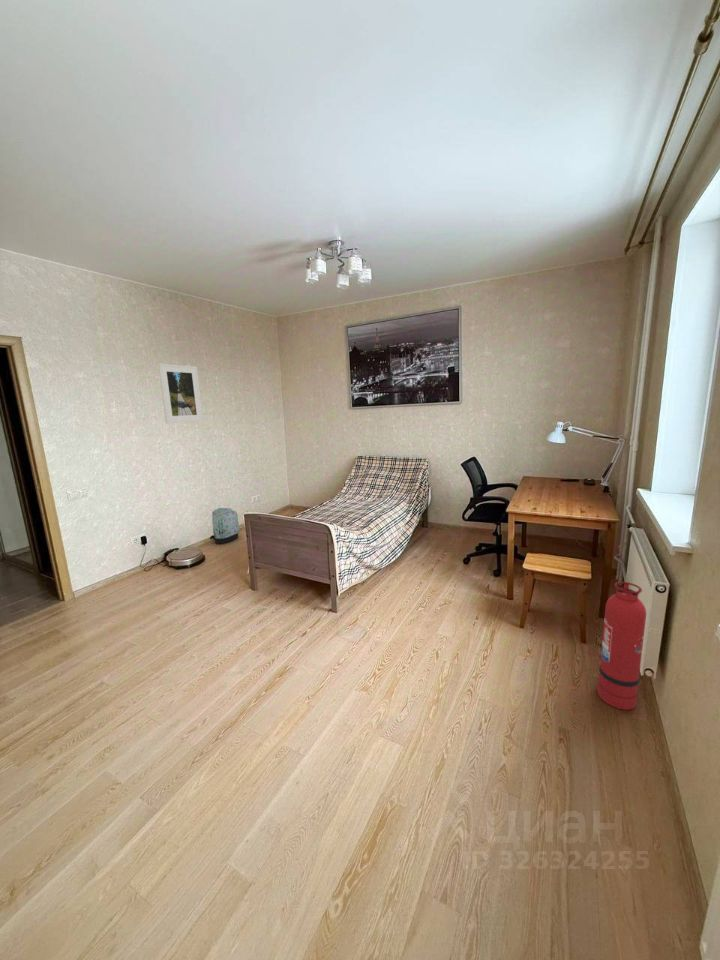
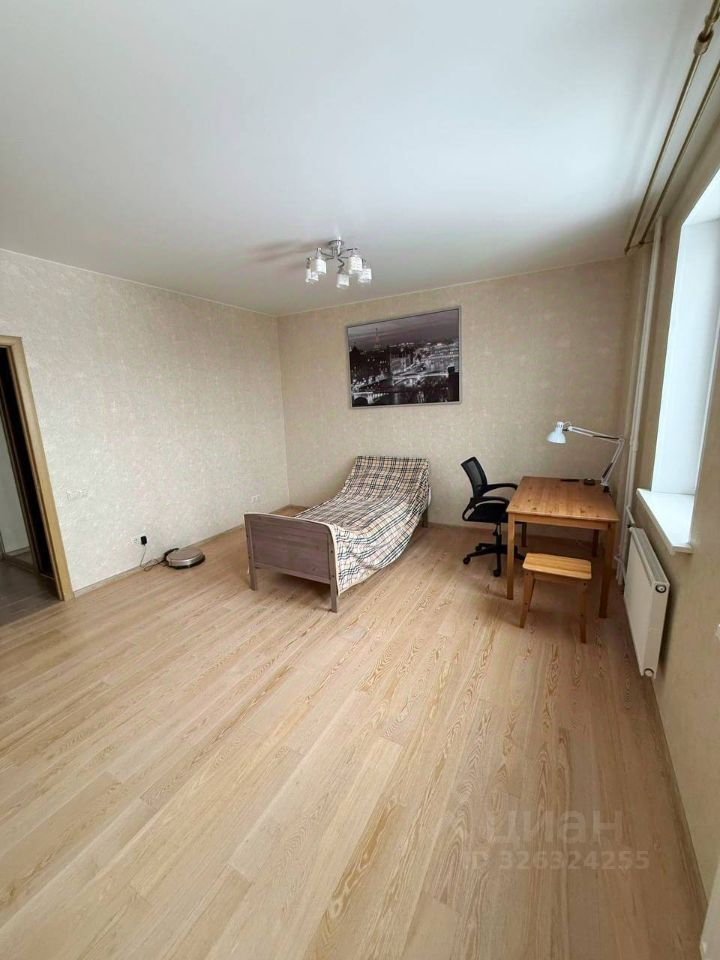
- backpack [209,507,240,545]
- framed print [157,363,204,425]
- fire extinguisher [596,581,647,711]
